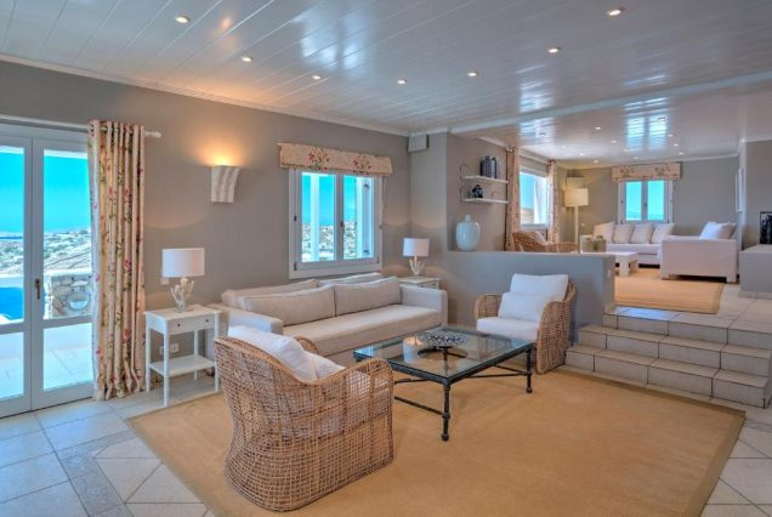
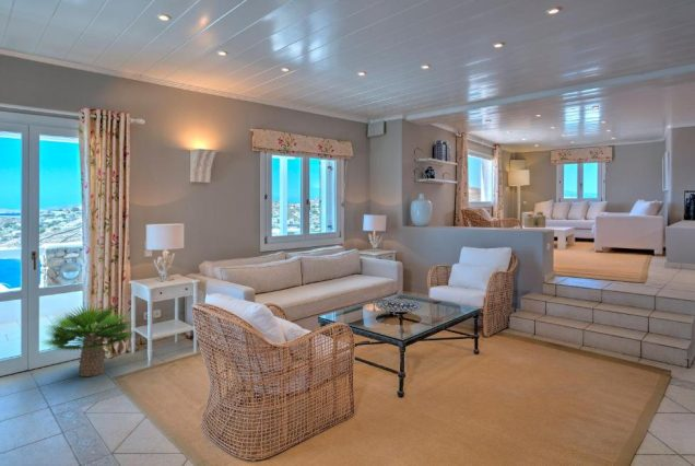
+ potted plant [39,302,136,377]
